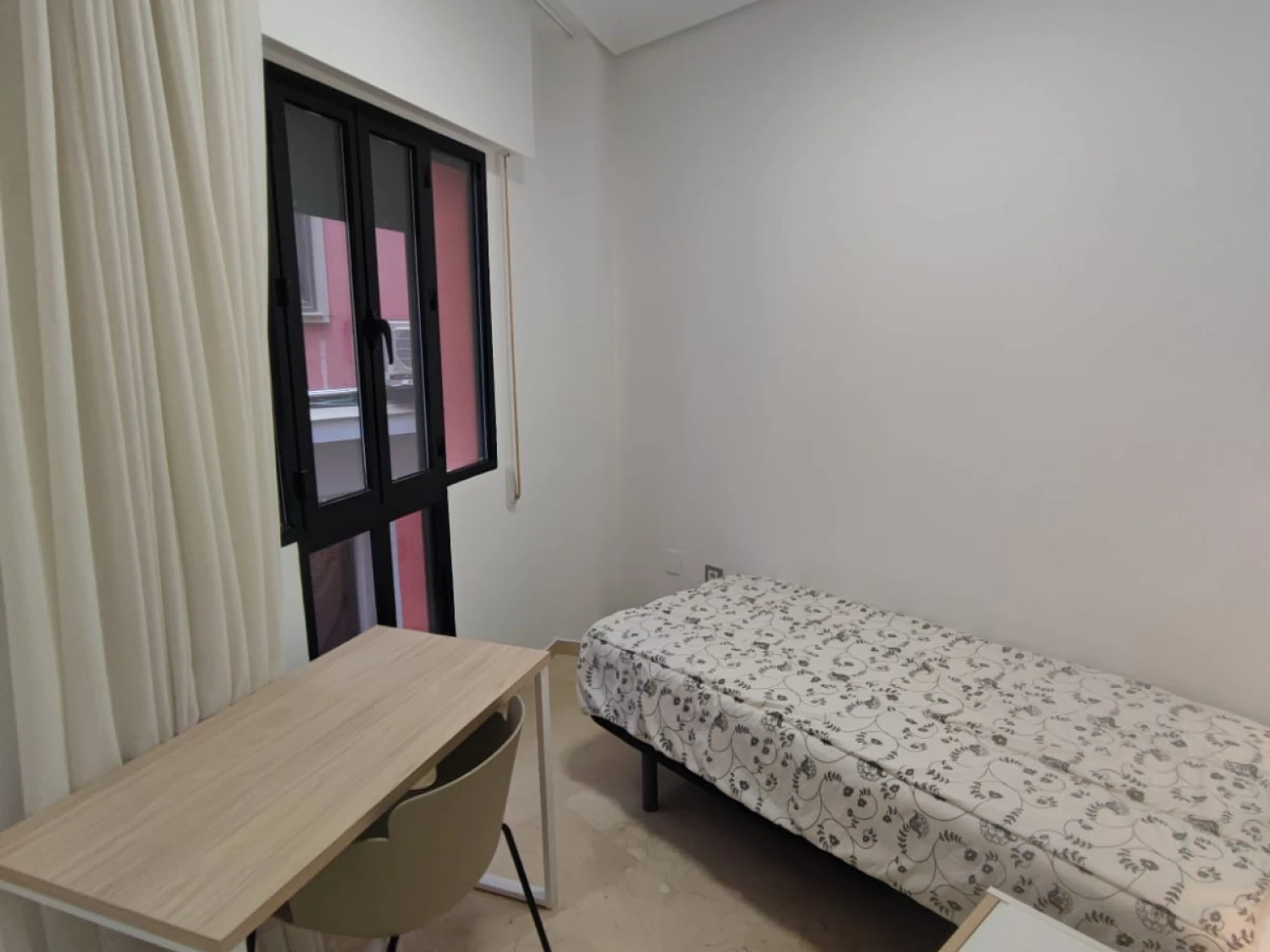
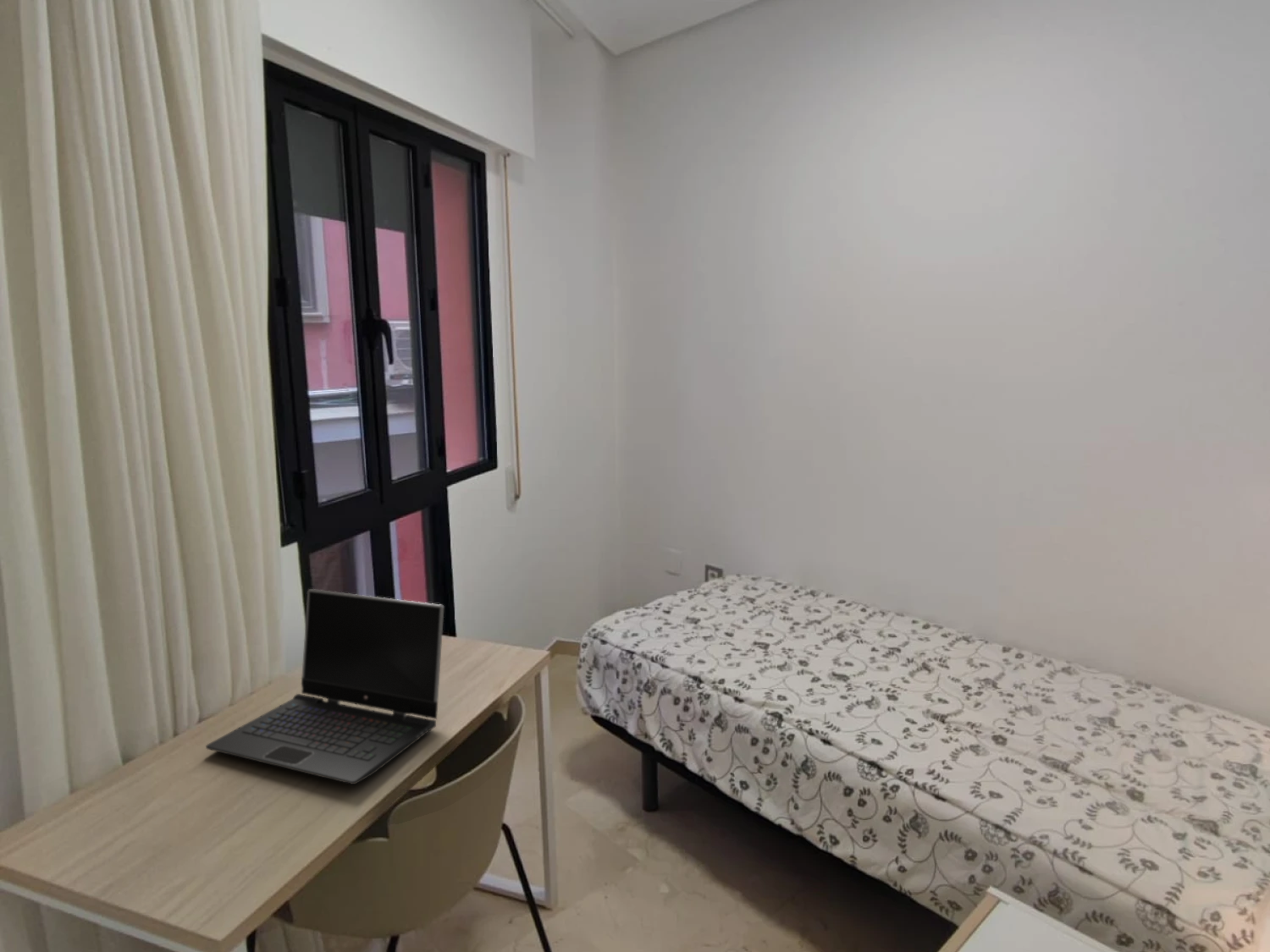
+ laptop computer [205,588,444,785]
